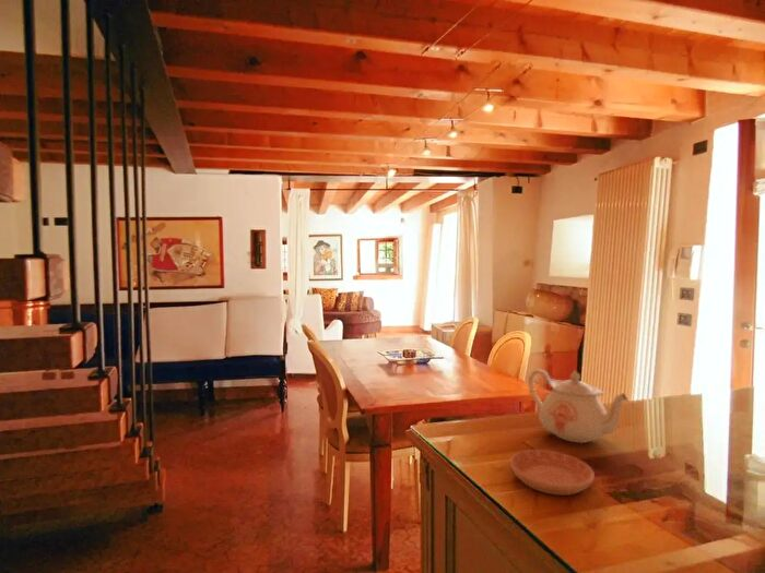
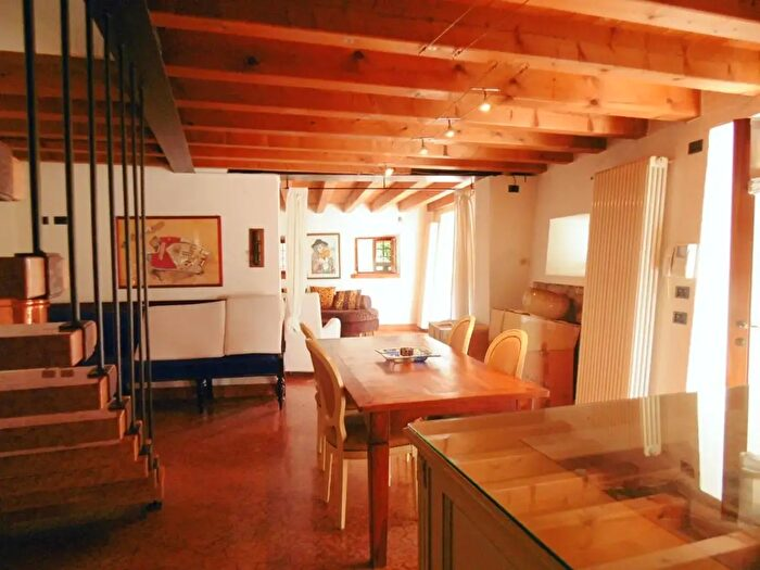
- saucer [509,449,596,497]
- teapot [528,369,629,444]
